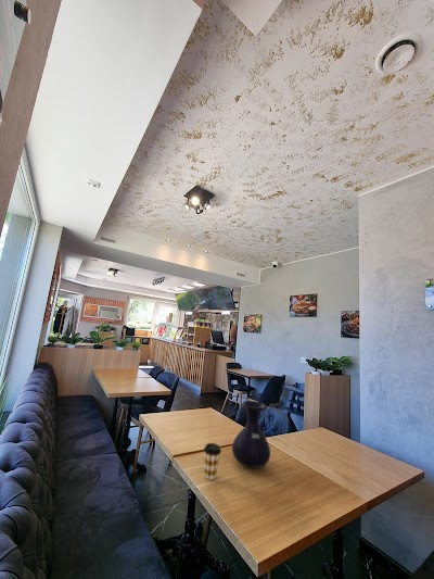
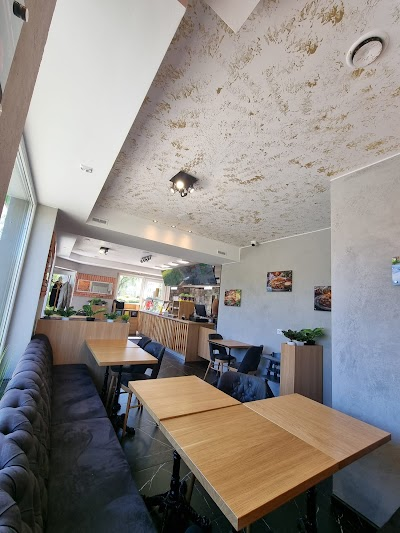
- vase [231,400,271,469]
- coffee cup [203,442,222,481]
